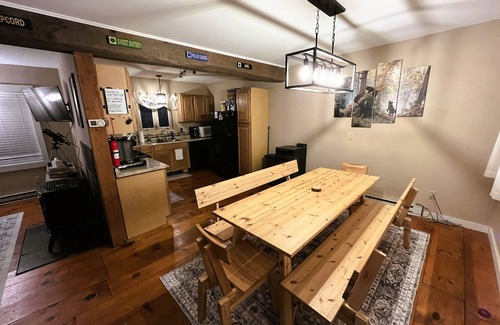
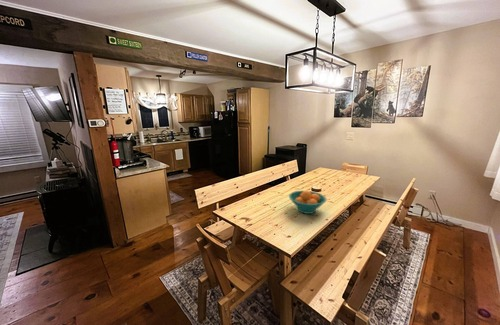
+ fruit bowl [288,190,327,215]
